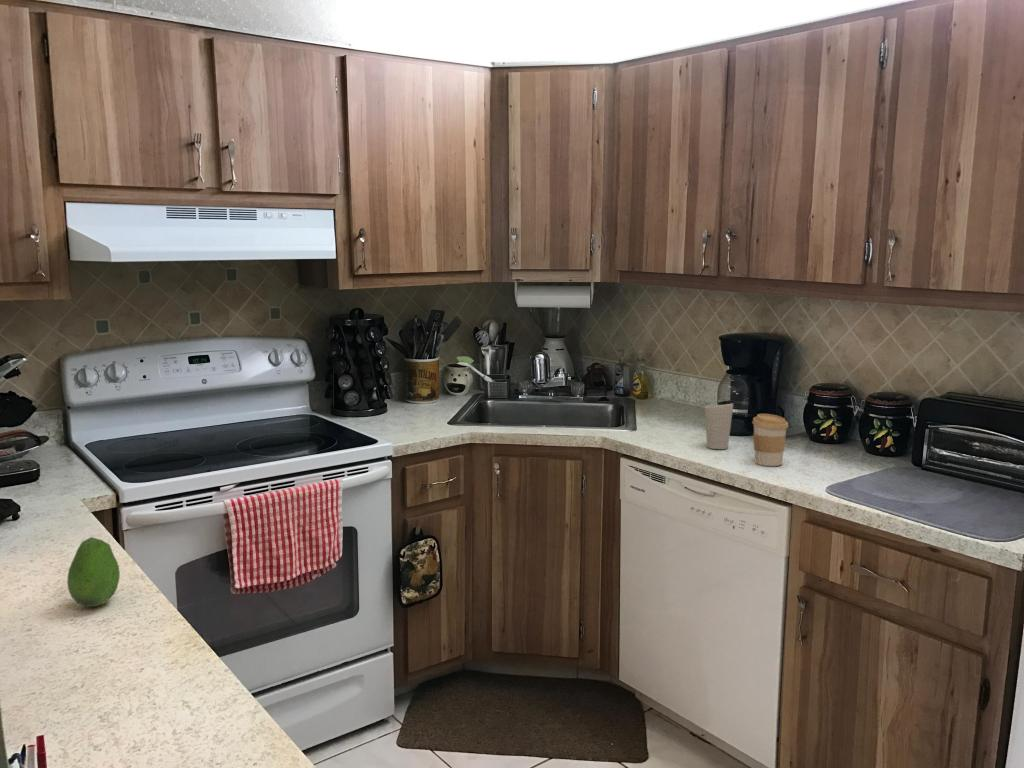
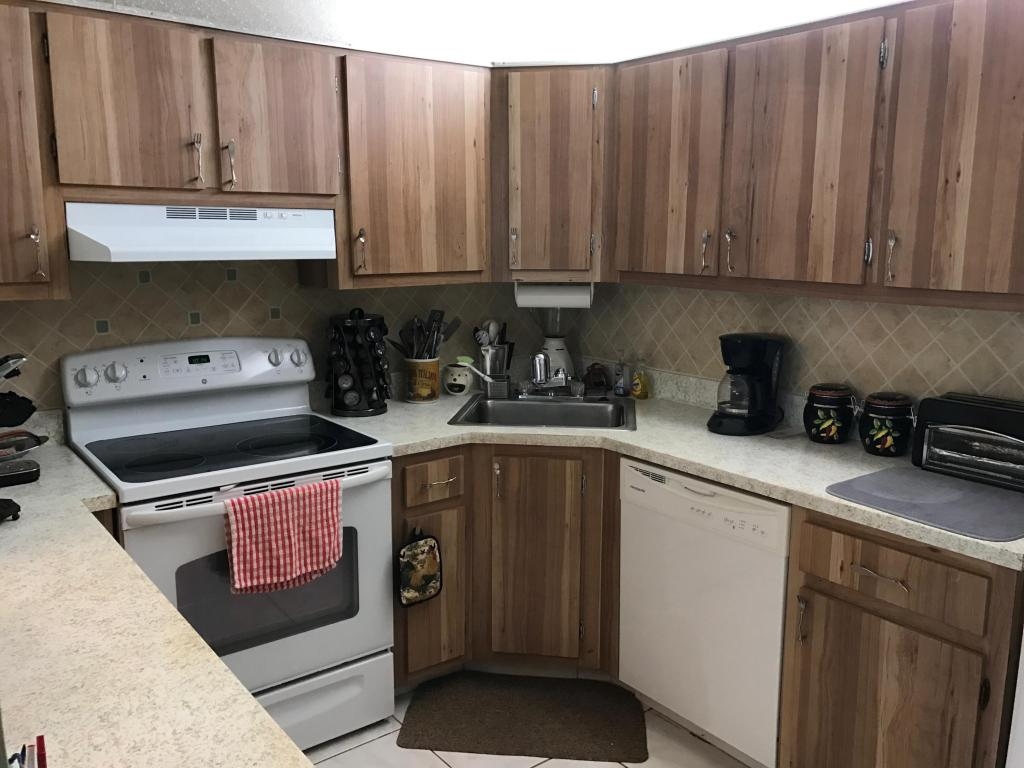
- fruit [66,536,121,608]
- cup [704,403,734,450]
- coffee cup [751,413,789,467]
